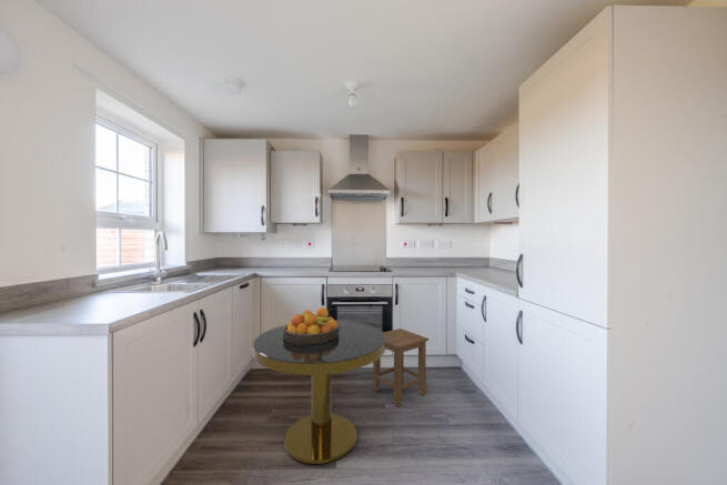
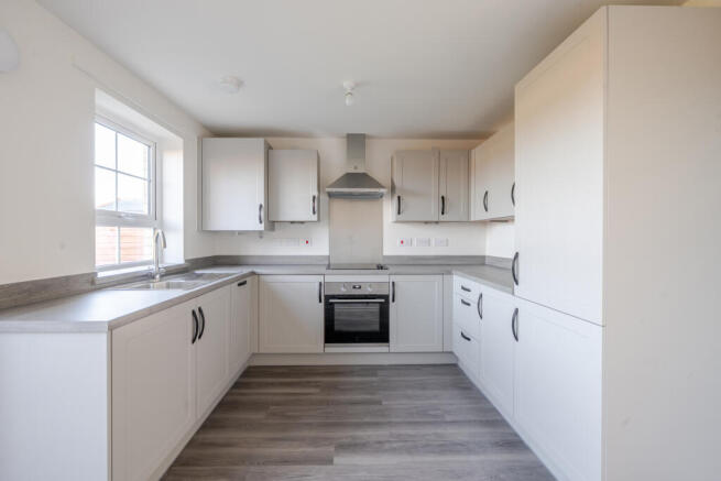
- side table [252,319,386,465]
- fruit bowl [283,306,339,344]
- stool [372,327,430,407]
